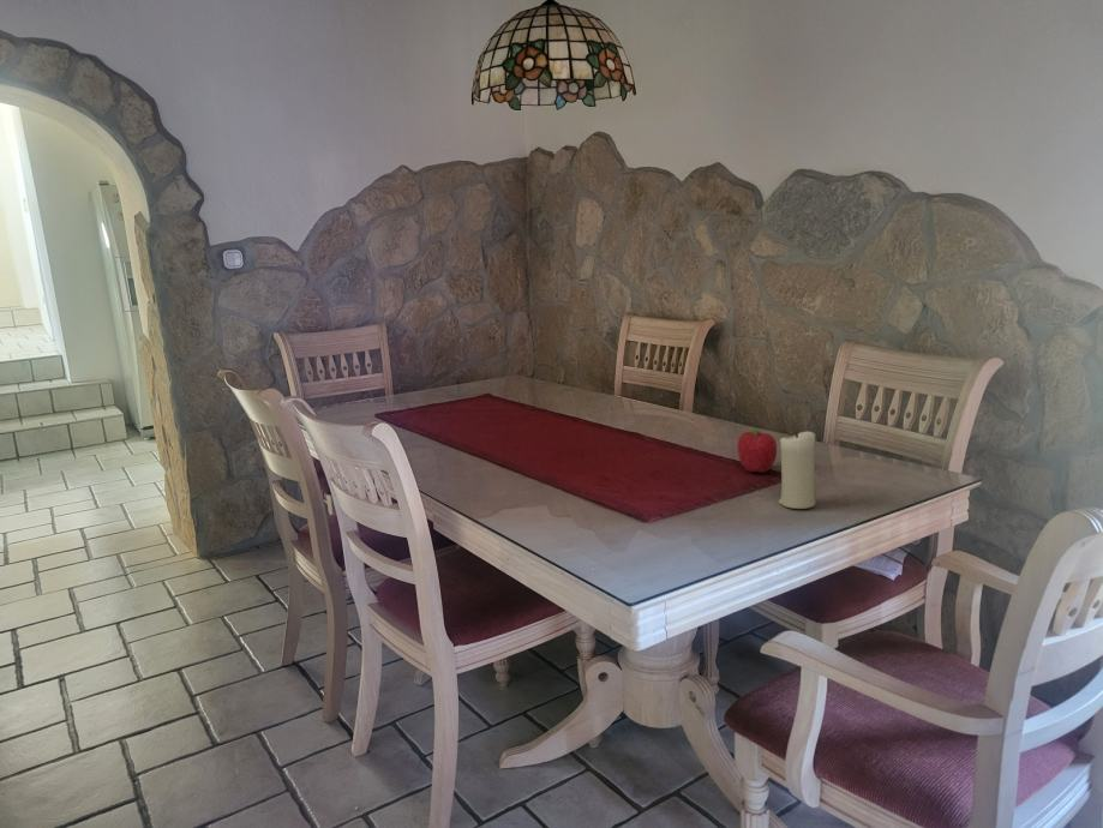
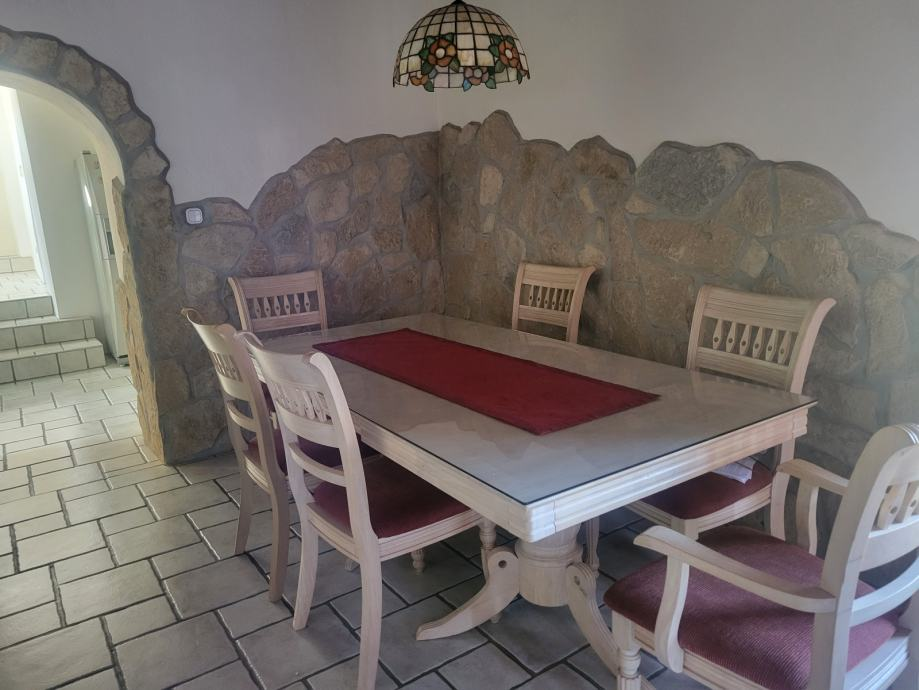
- fruit [737,427,778,474]
- candle [778,428,816,510]
